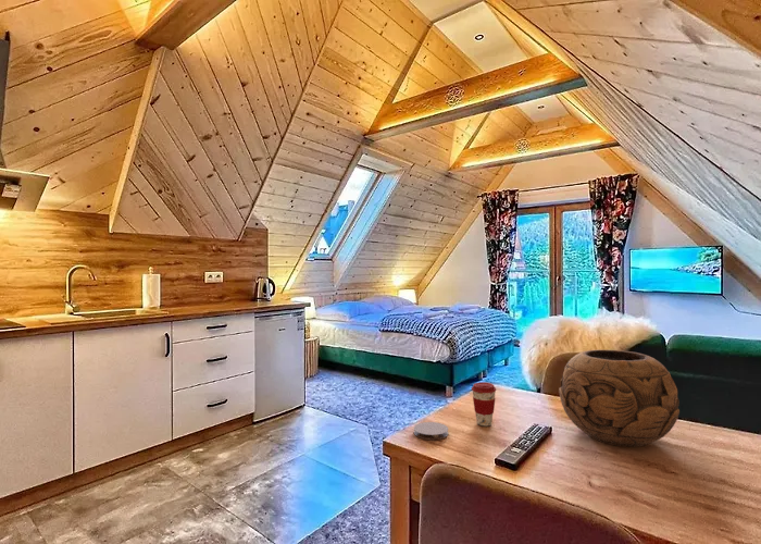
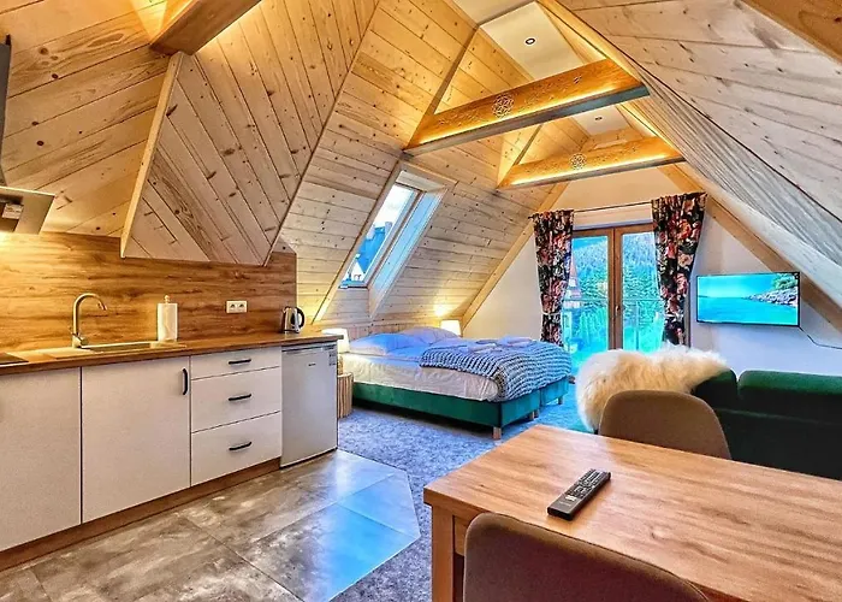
- coaster [413,421,449,441]
- coffee cup [471,381,497,426]
- decorative bowl [558,349,681,448]
